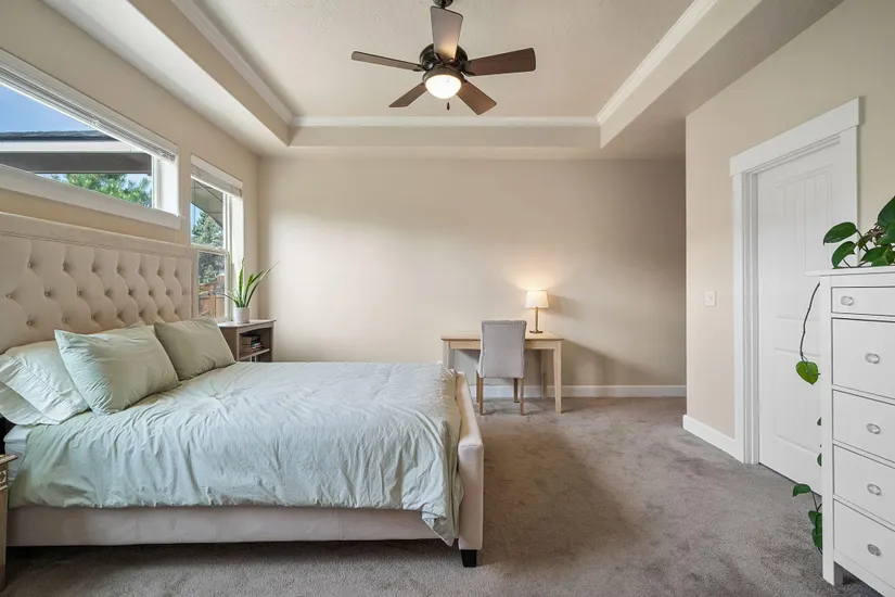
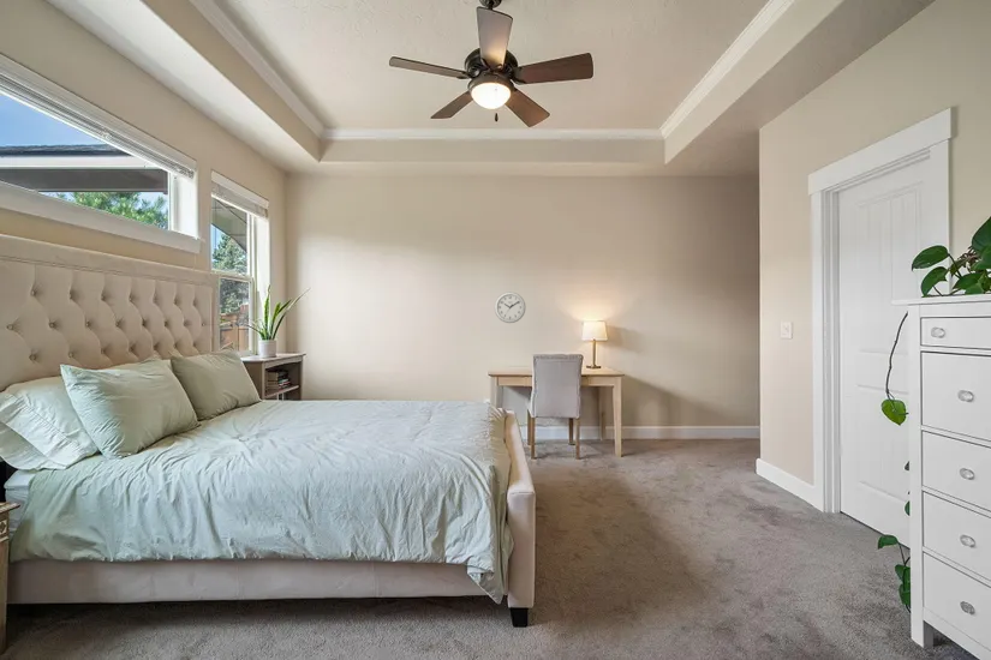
+ wall clock [494,290,526,324]
